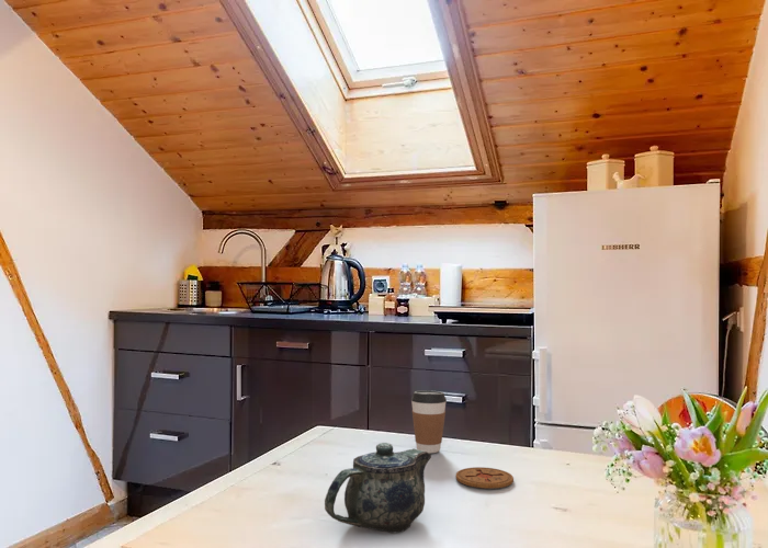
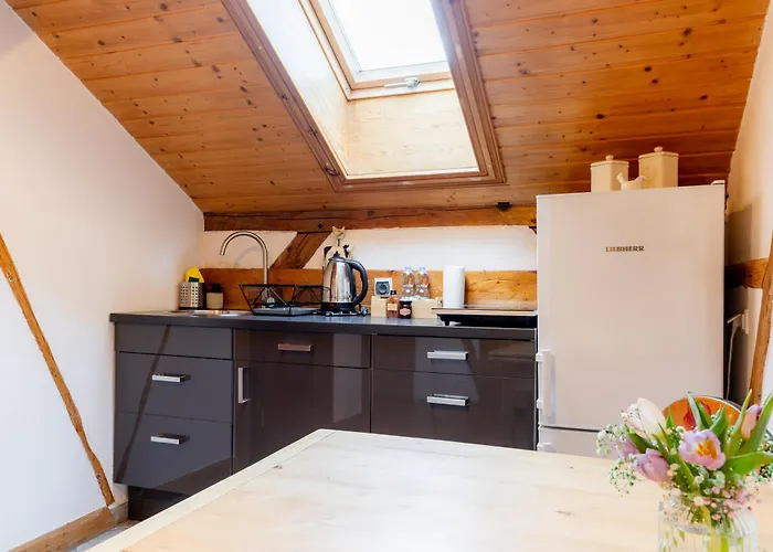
- coffee cup [410,390,448,455]
- coaster [454,466,515,490]
- chinaware [324,442,432,534]
